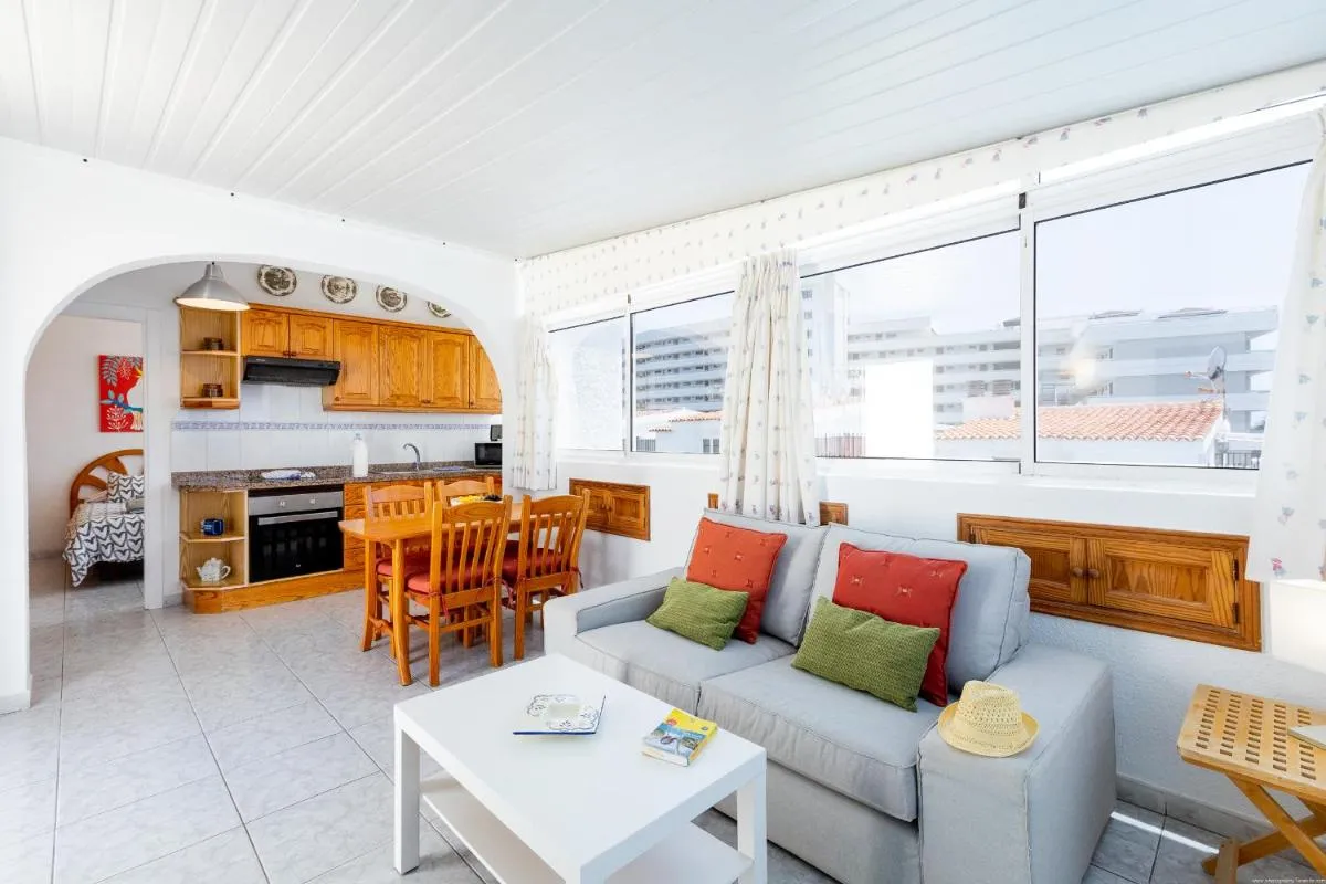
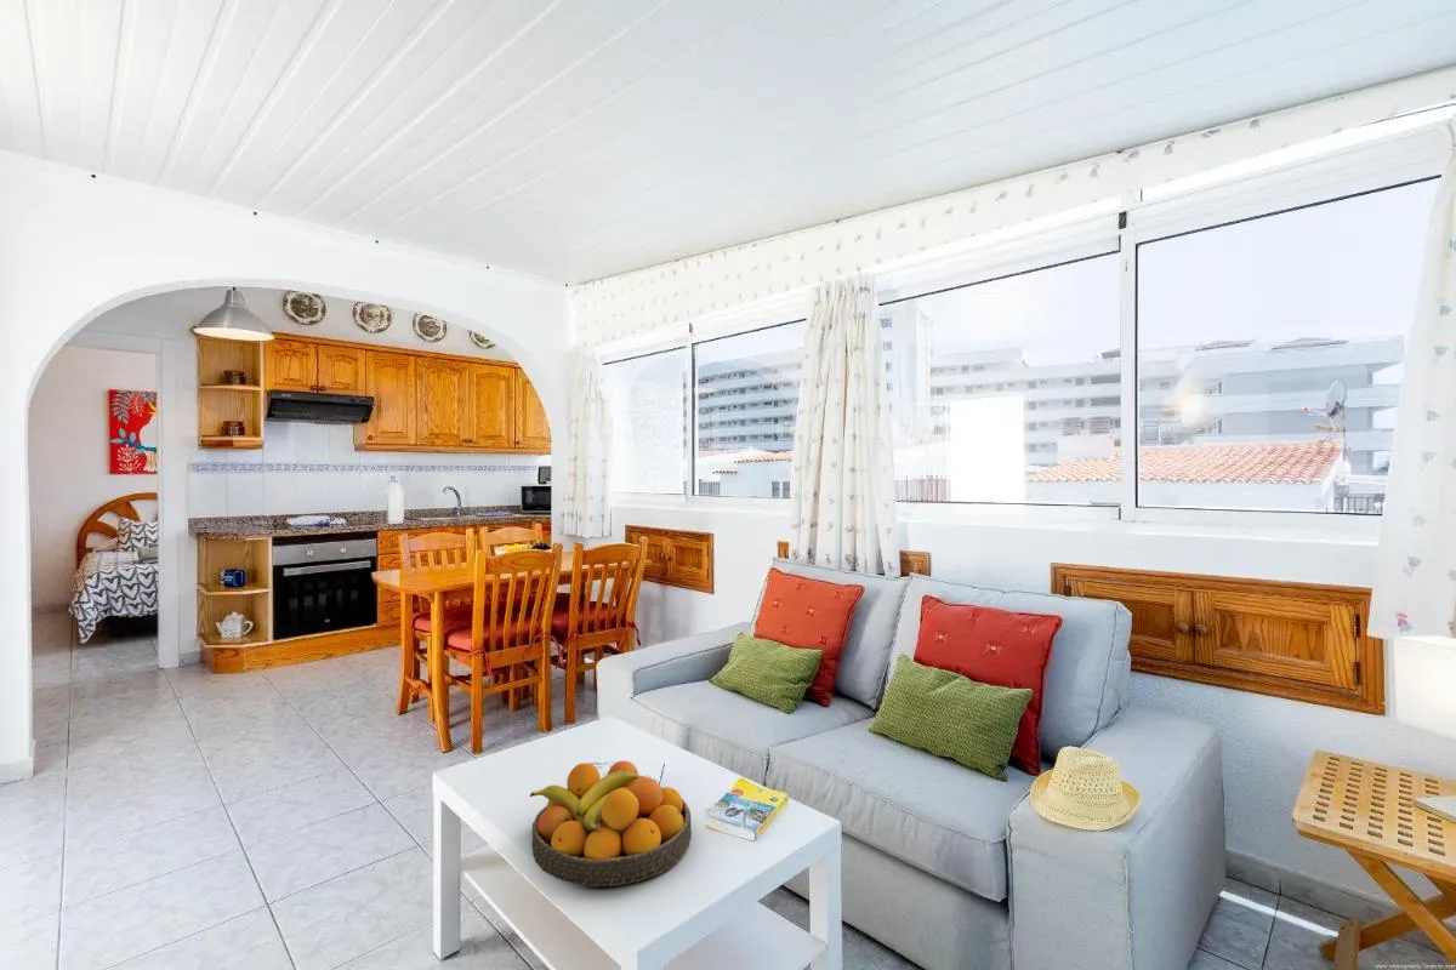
+ fruit bowl [529,760,693,888]
